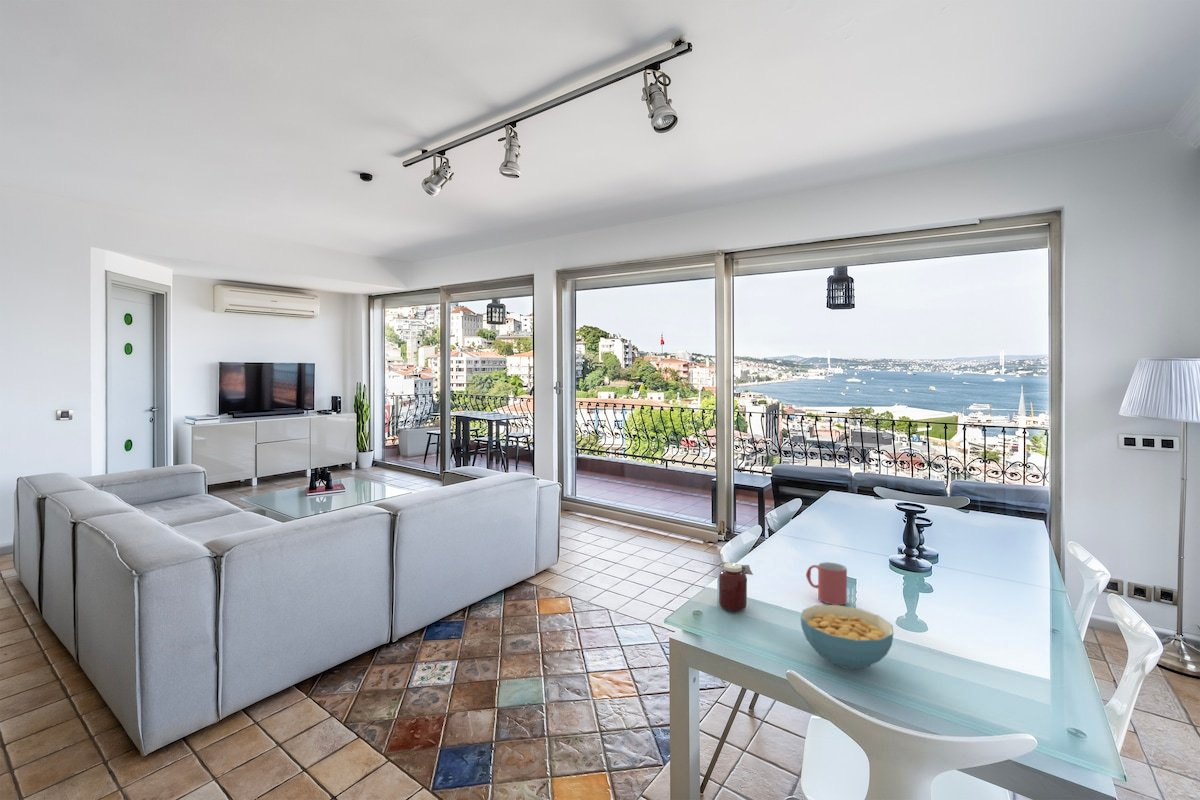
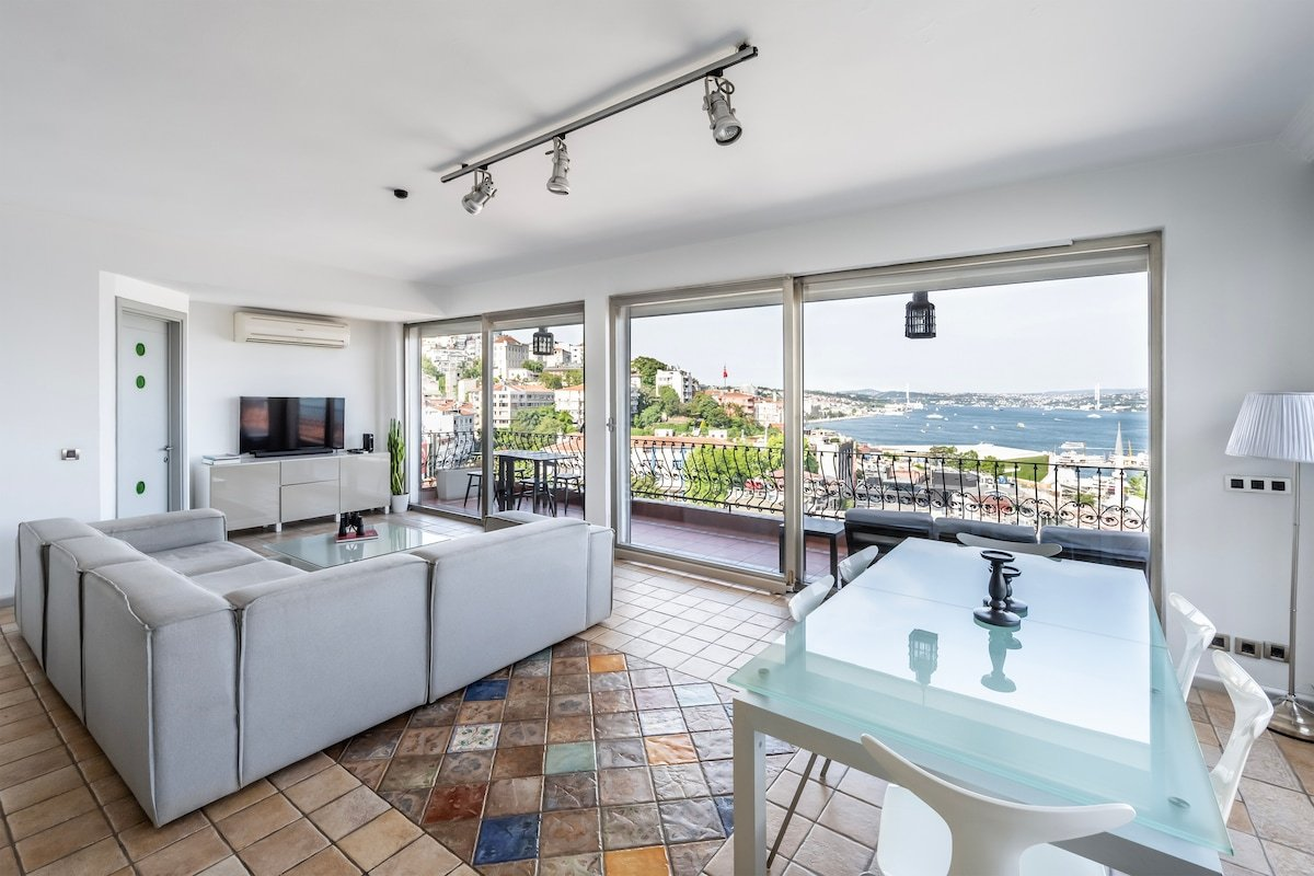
- cereal bowl [800,604,895,670]
- mug [805,561,848,606]
- jar [718,561,754,612]
